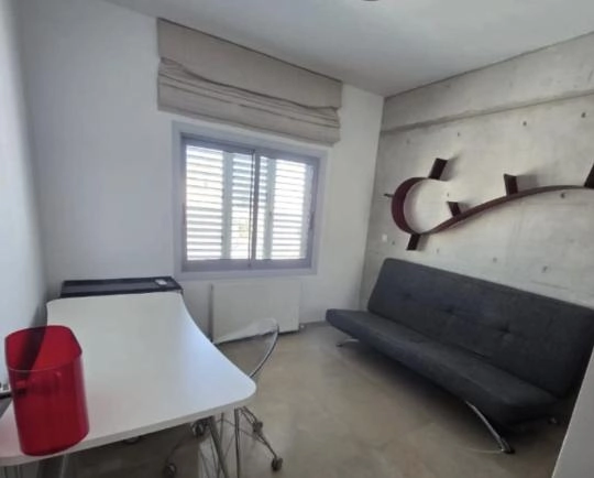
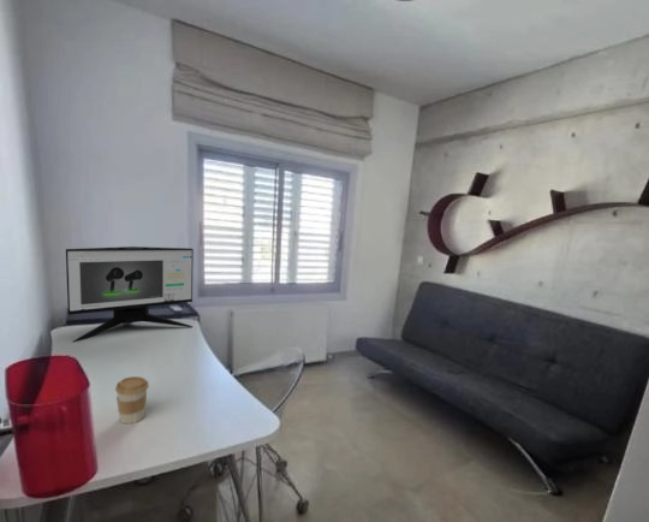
+ coffee cup [114,375,150,425]
+ computer monitor [65,245,195,343]
